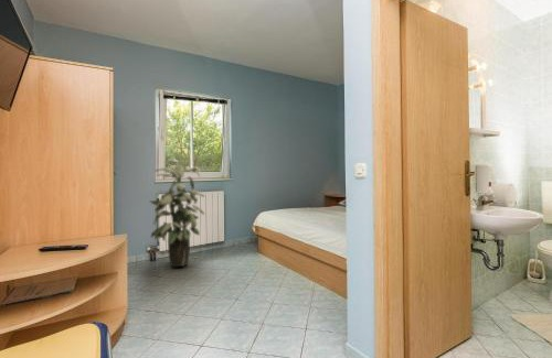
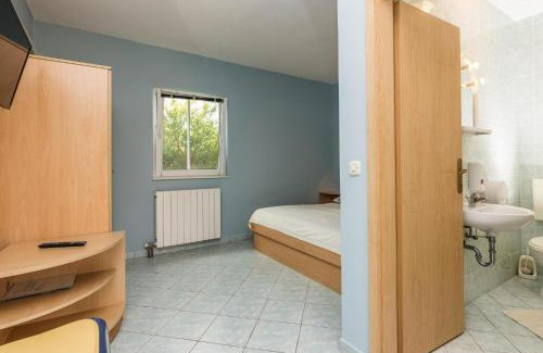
- indoor plant [149,158,205,268]
